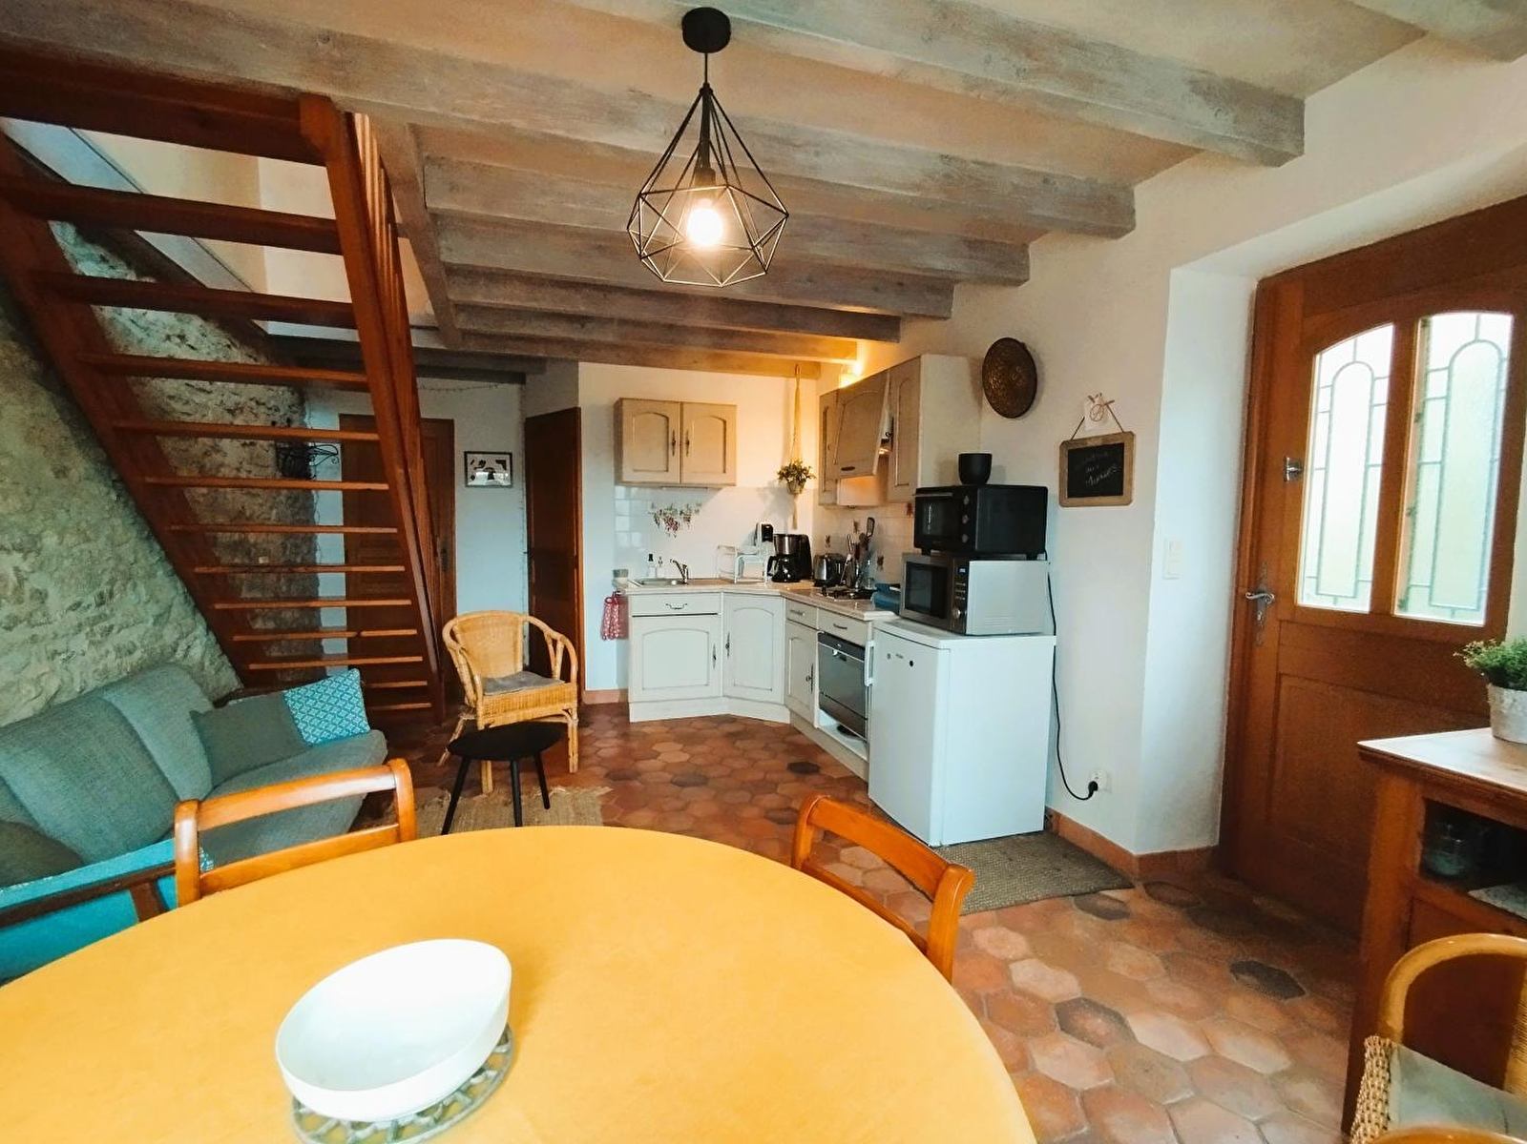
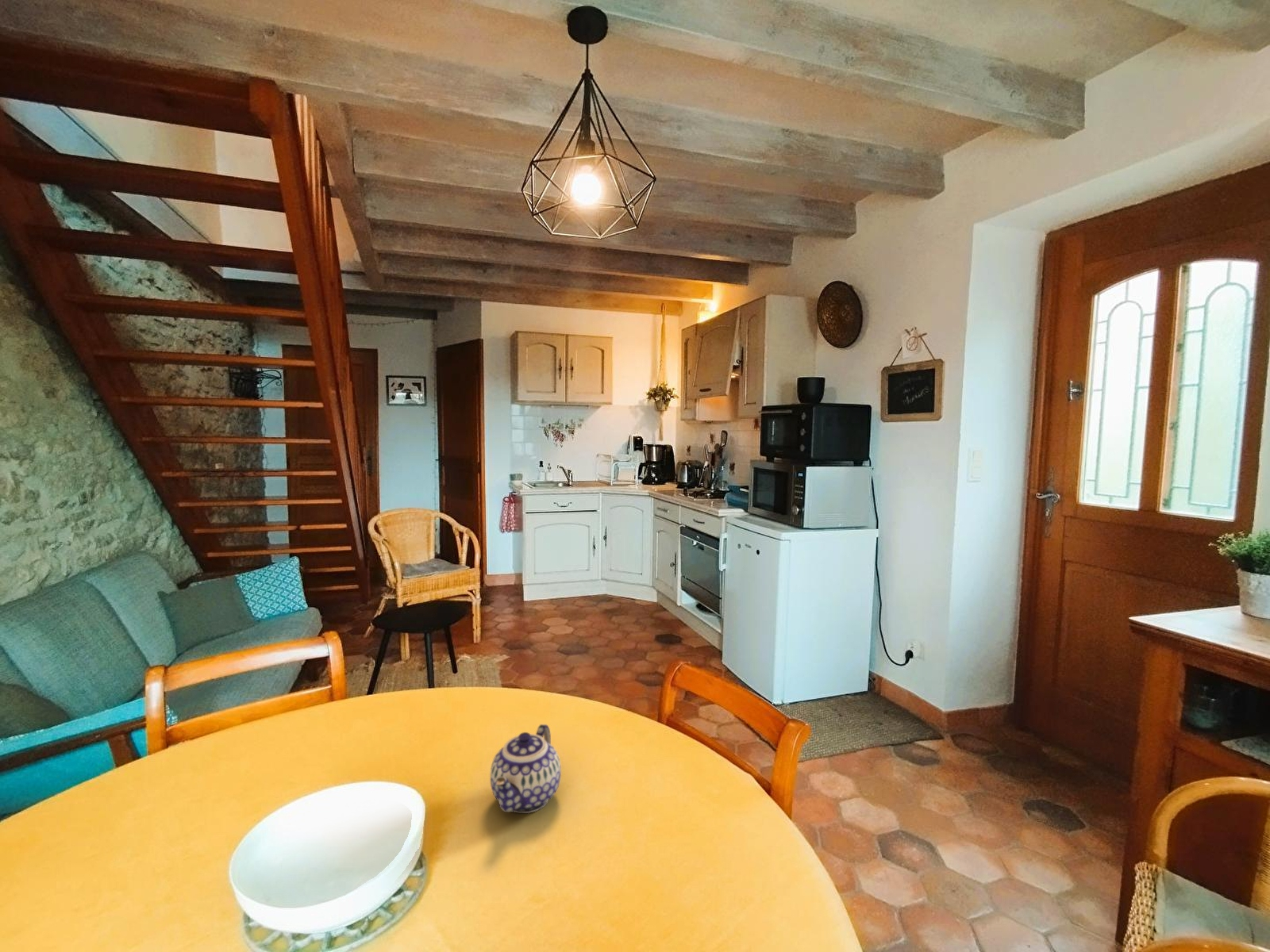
+ teapot [490,724,562,814]
